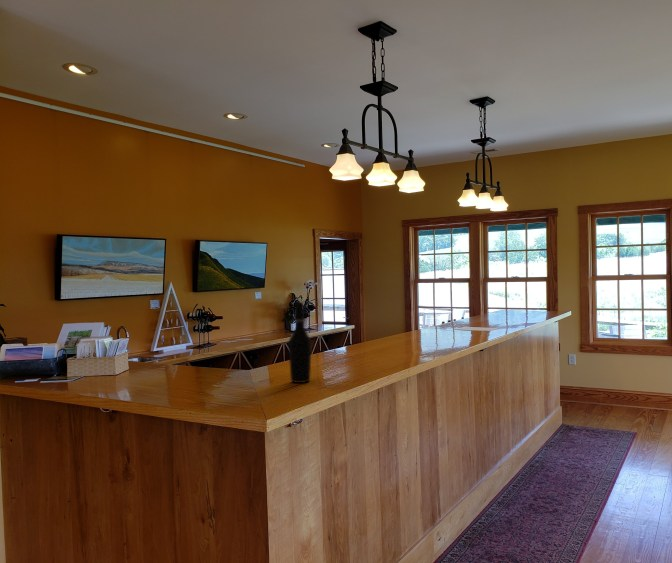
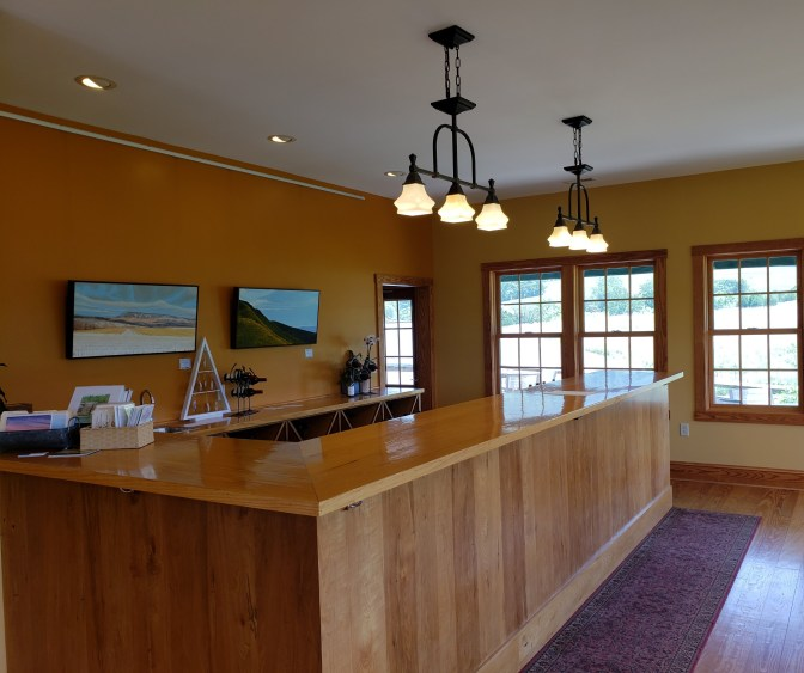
- wine bottle [288,301,312,384]
